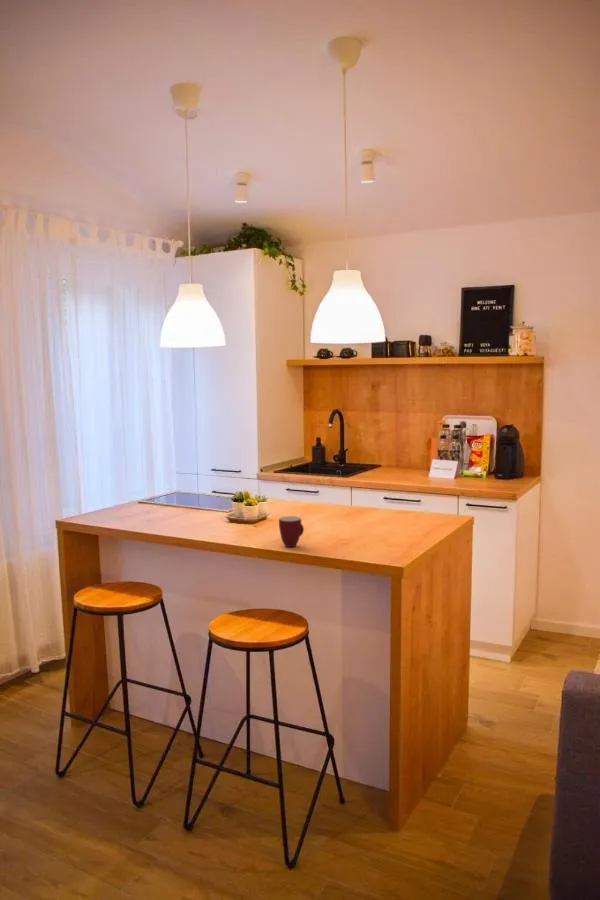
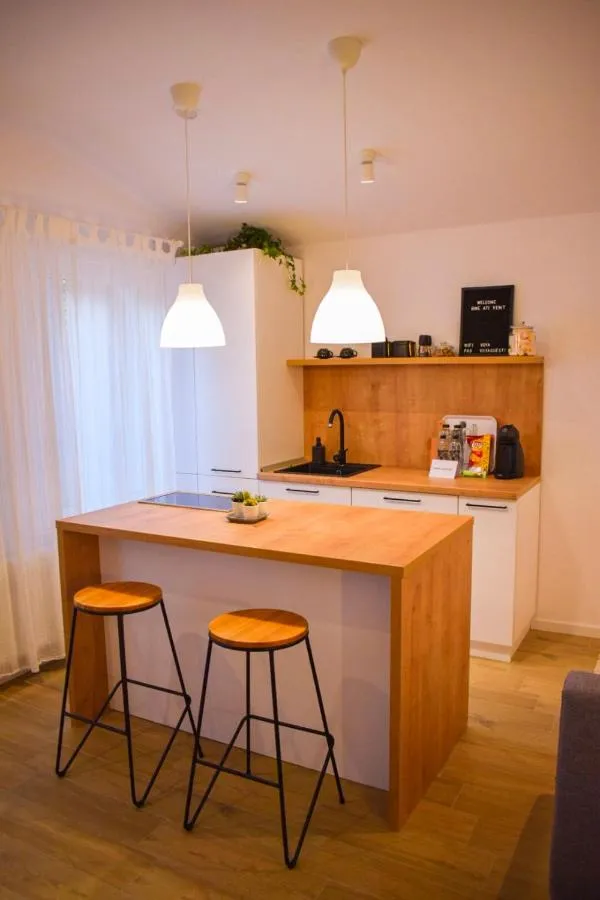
- mug [278,515,305,548]
